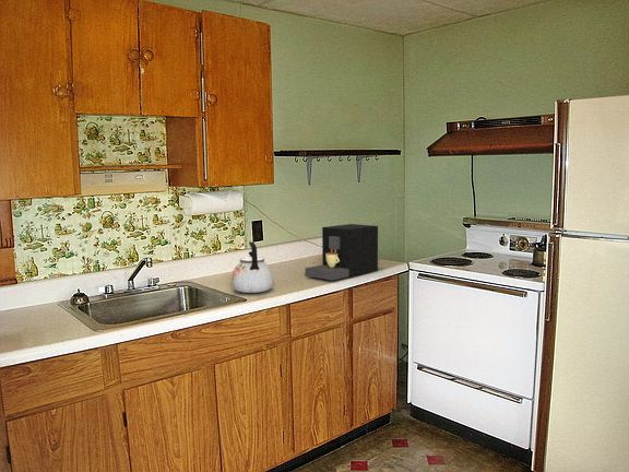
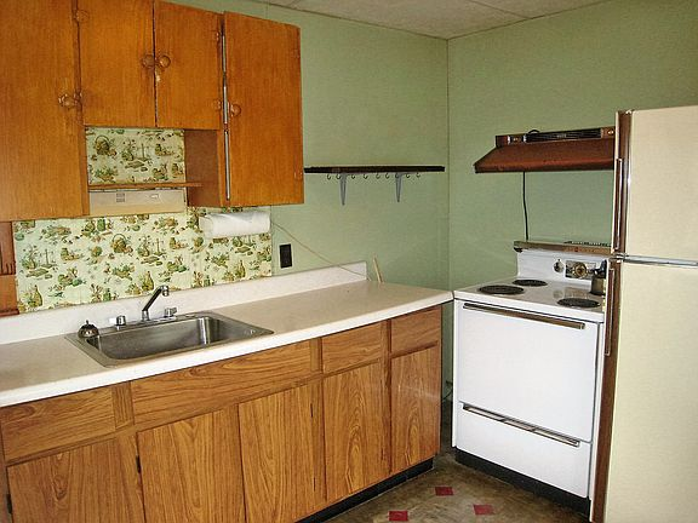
- kettle [230,240,275,294]
- coffee maker [305,223,379,281]
